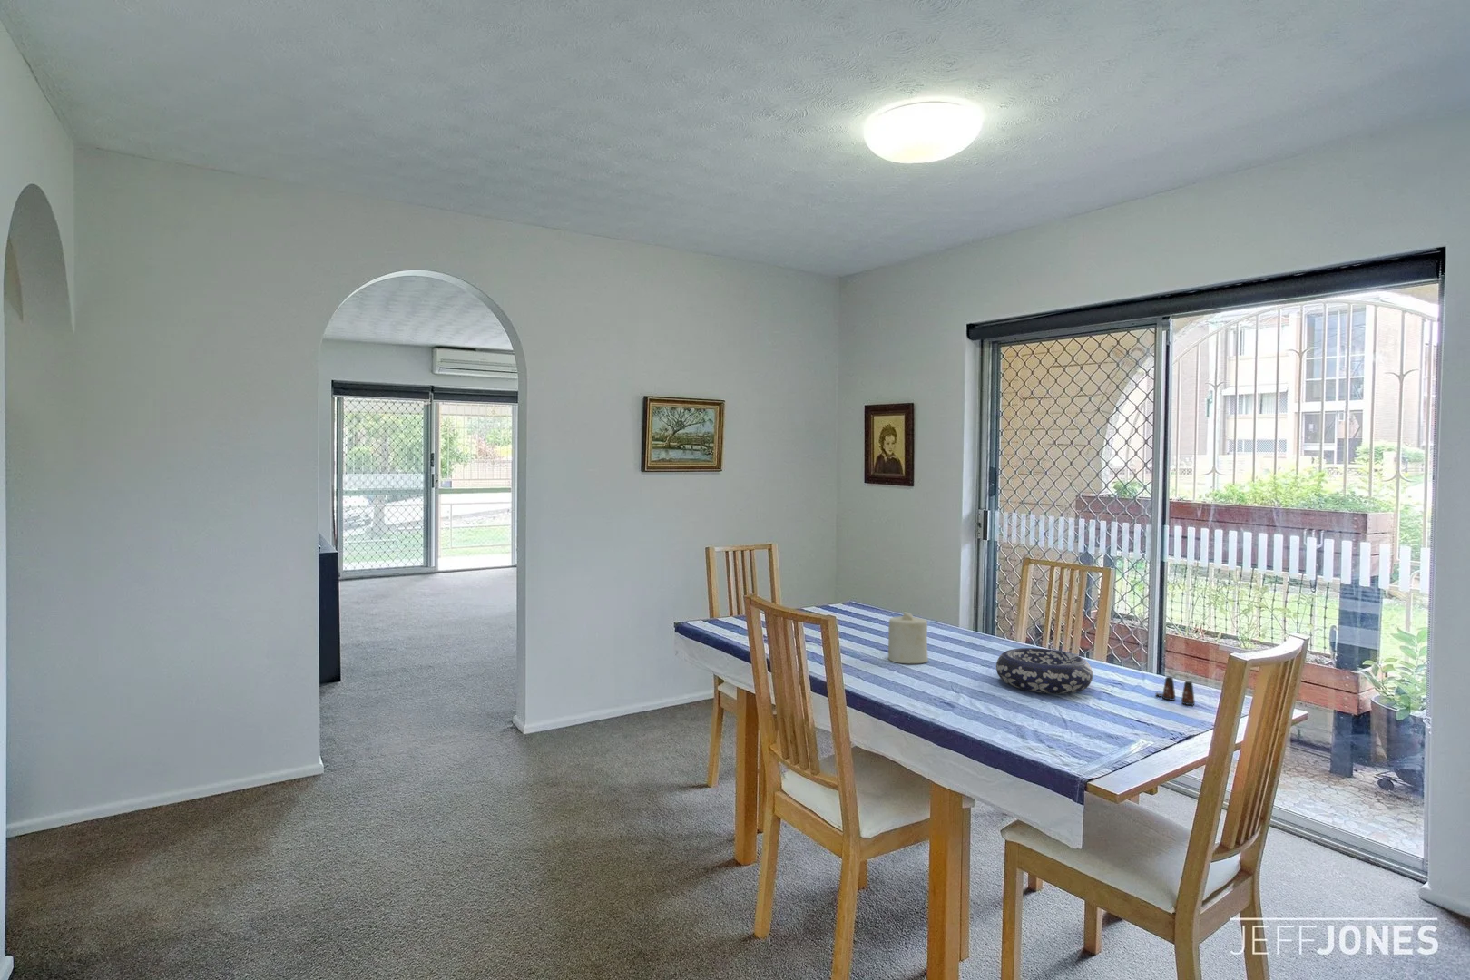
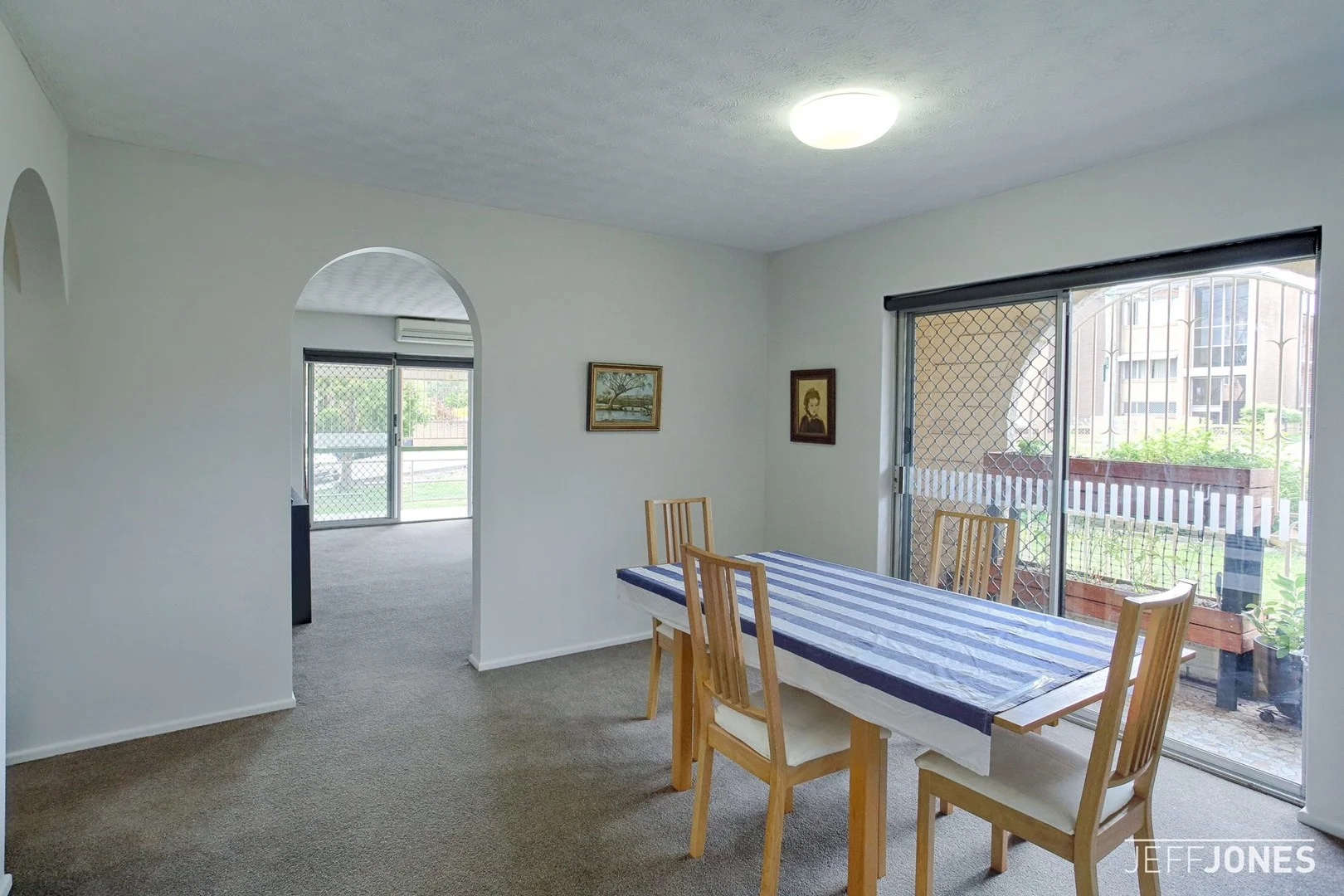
- salt shaker [1154,676,1195,705]
- candle [887,610,930,664]
- decorative bowl [995,648,1094,695]
